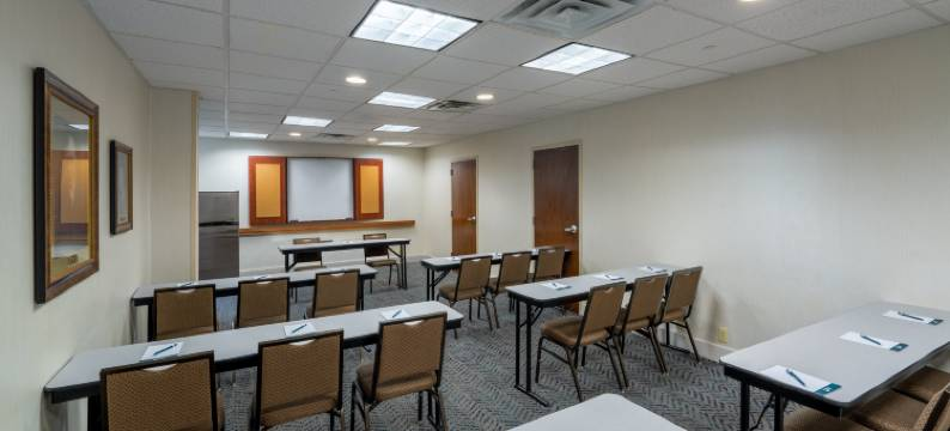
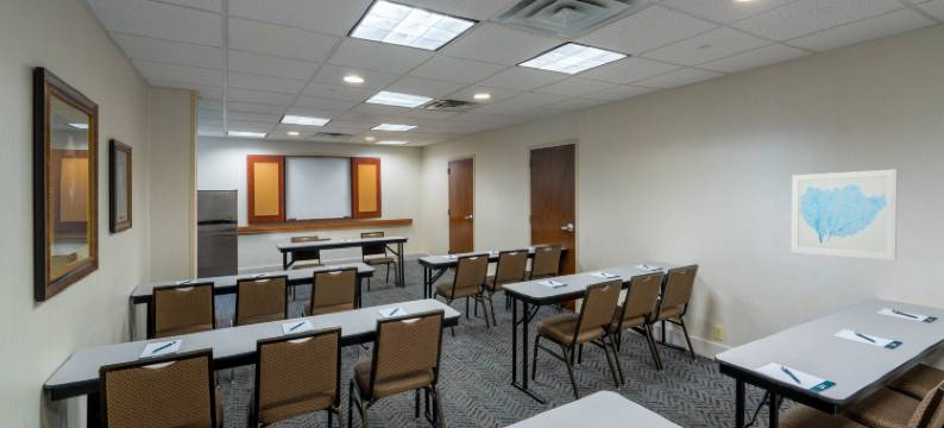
+ wall art [791,169,899,262]
